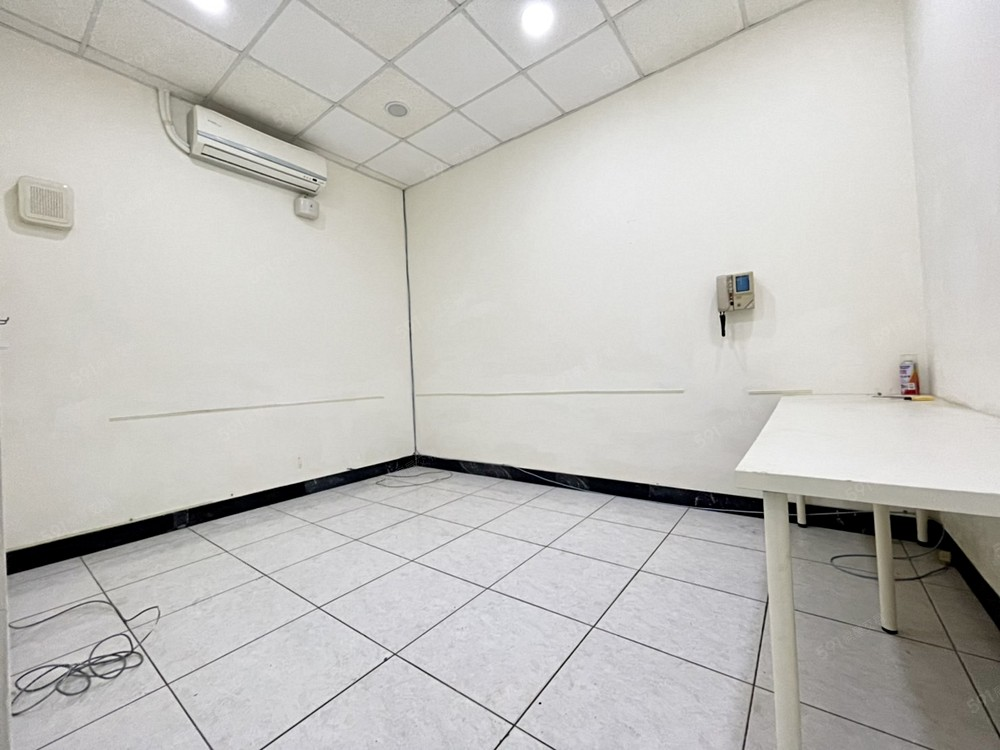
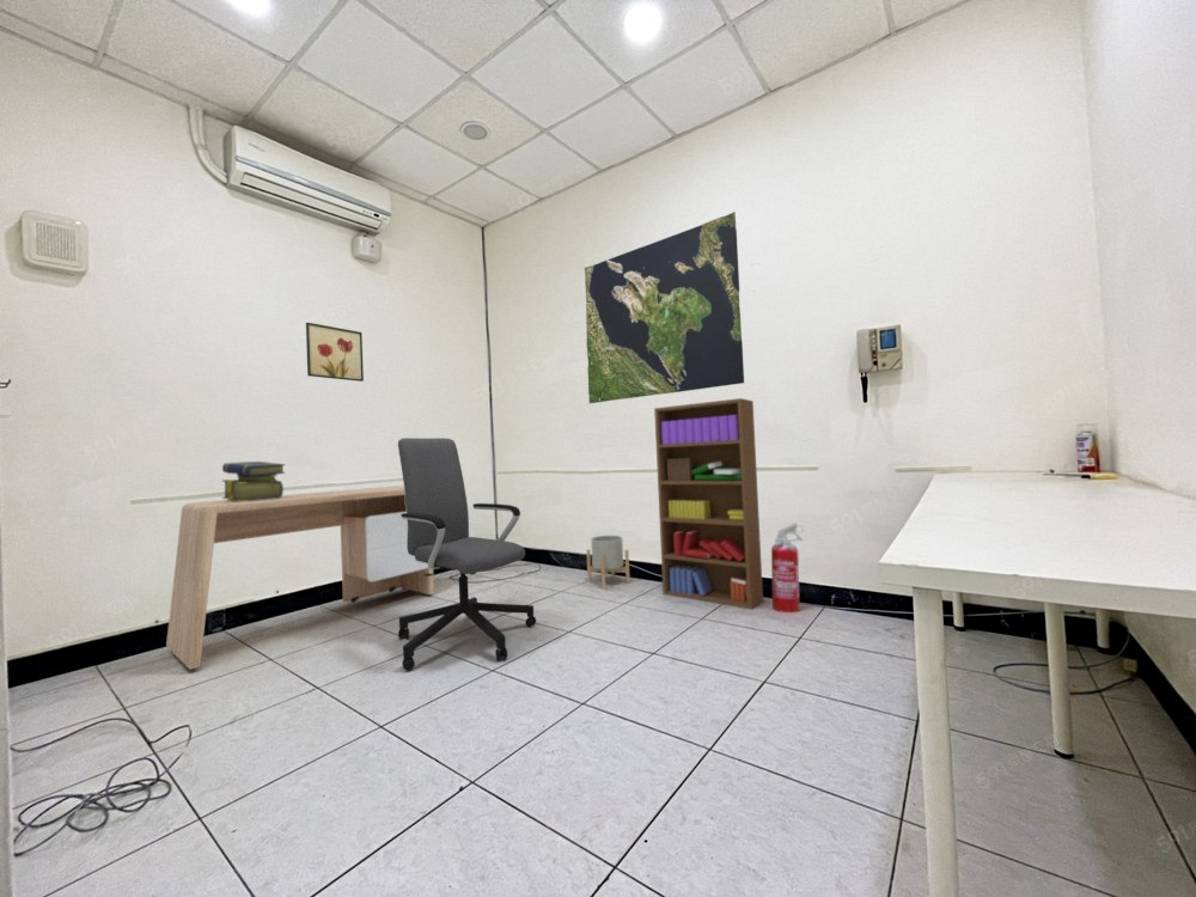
+ world map [584,210,745,404]
+ wall art [305,322,365,383]
+ fire extinguisher [770,521,805,614]
+ office chair [397,437,537,672]
+ desk [165,484,435,671]
+ bookshelf [653,397,764,611]
+ stack of books [221,460,287,502]
+ planter [586,535,631,591]
